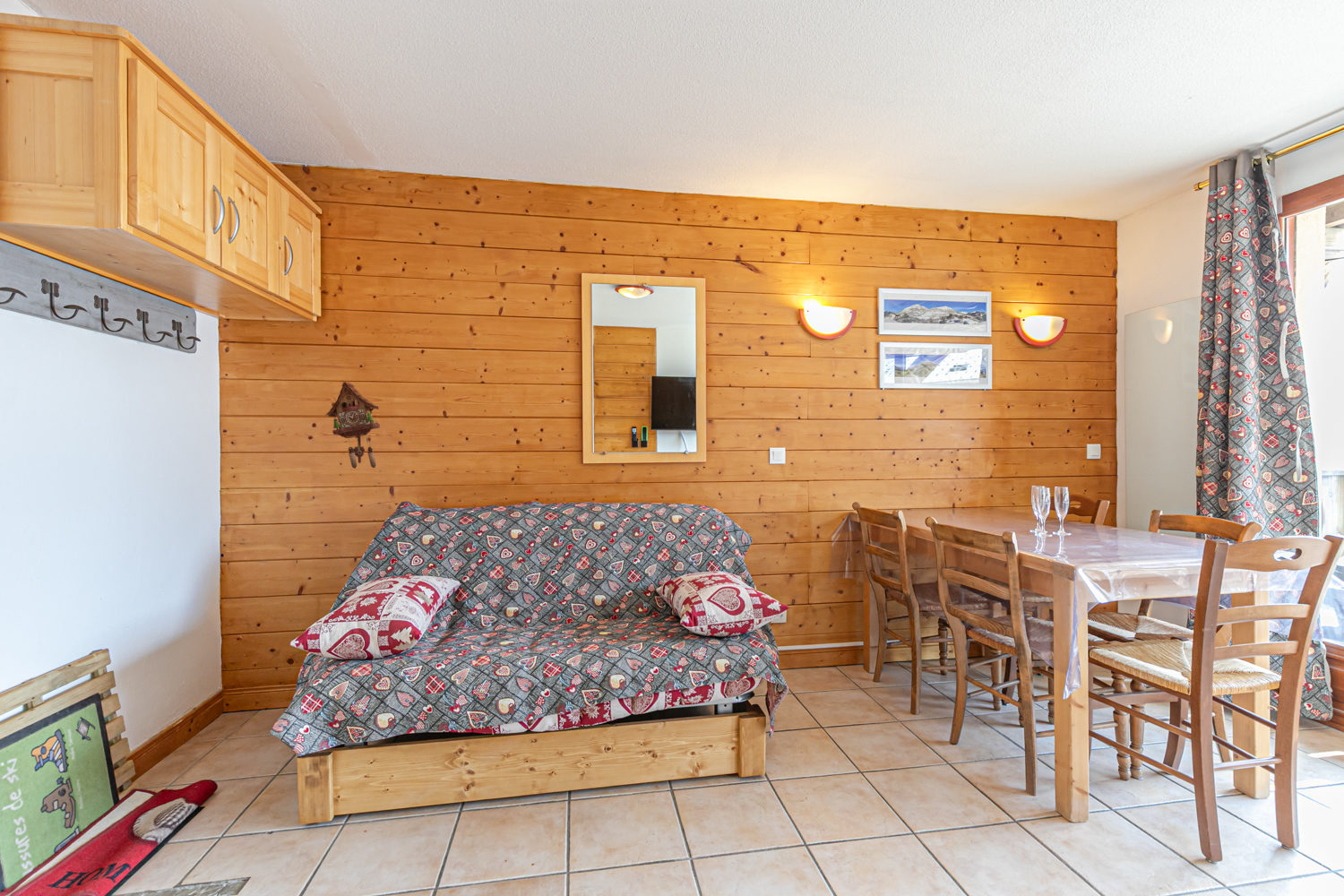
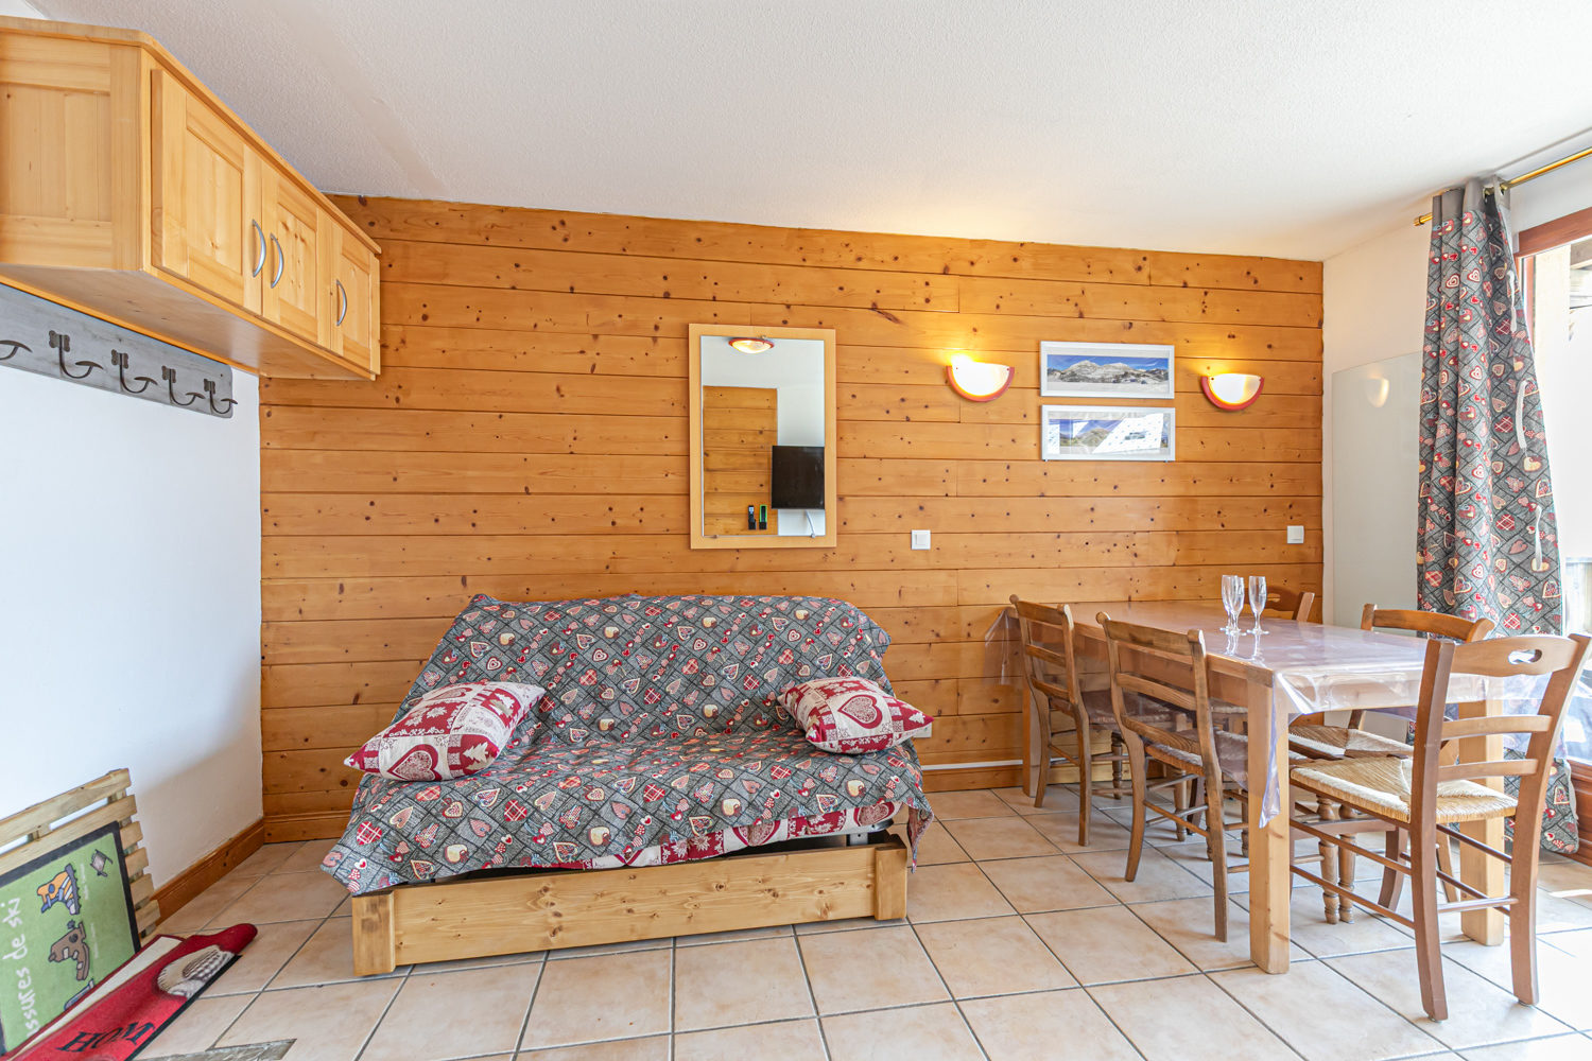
- cuckoo clock [324,381,381,470]
